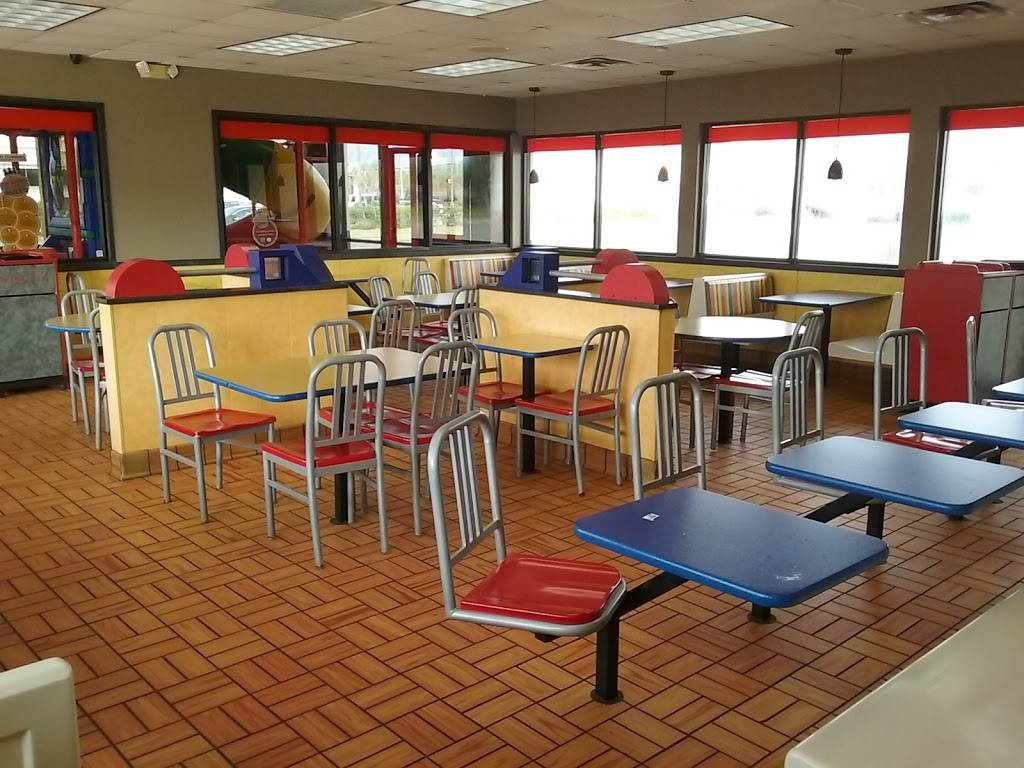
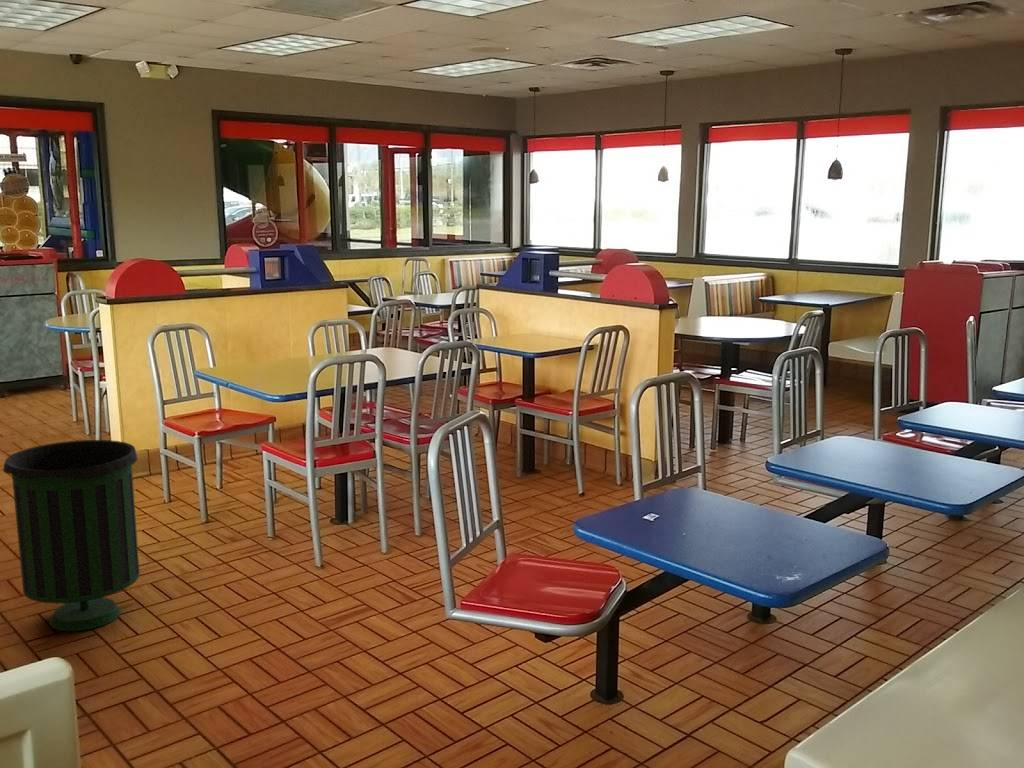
+ trash can [2,439,141,632]
